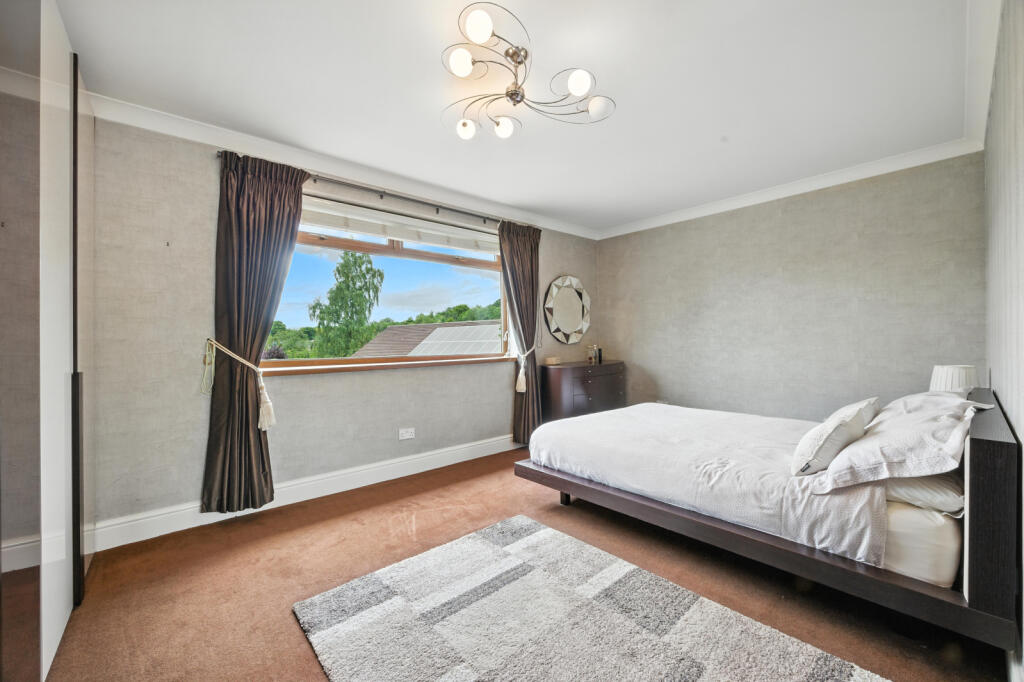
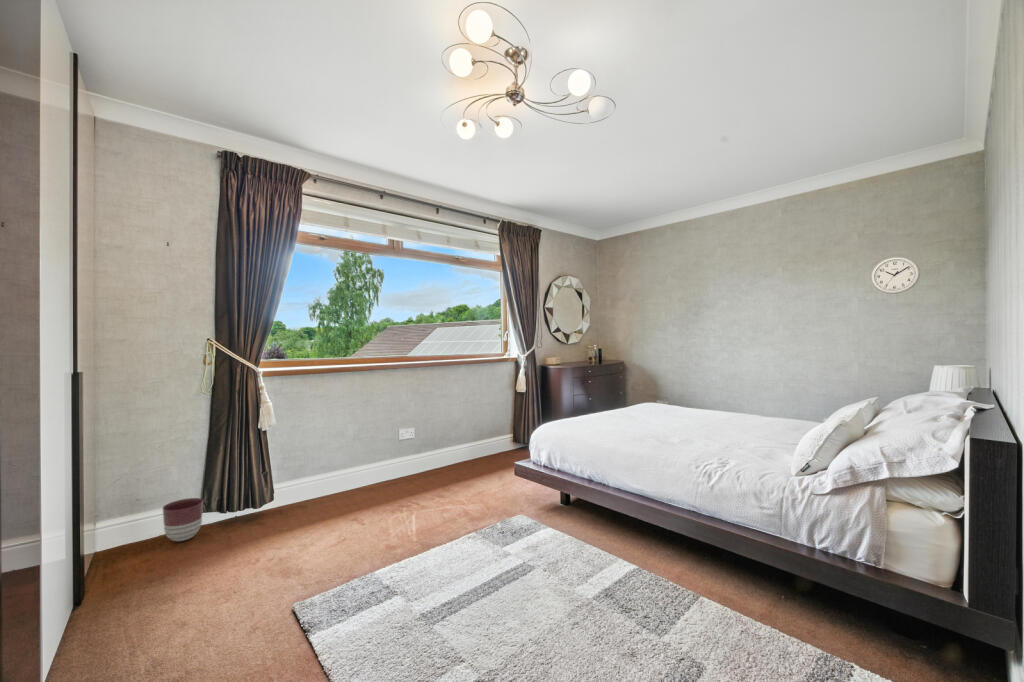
+ planter [162,497,204,542]
+ wall clock [870,256,921,295]
